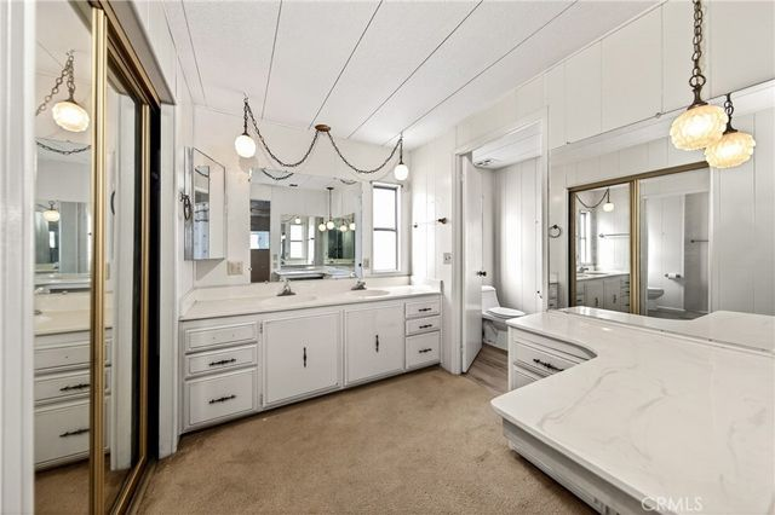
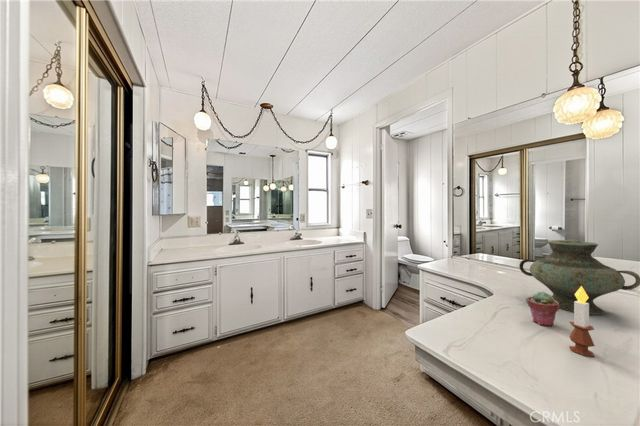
+ potted succulent [525,291,560,327]
+ candle [568,286,596,357]
+ vase [518,238,640,315]
